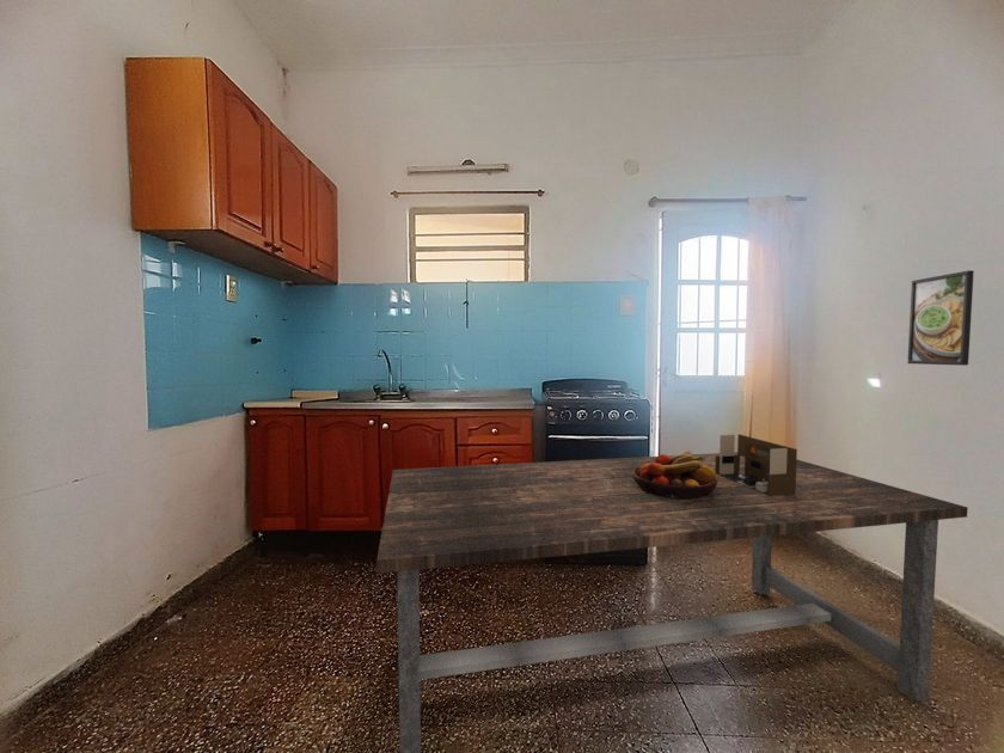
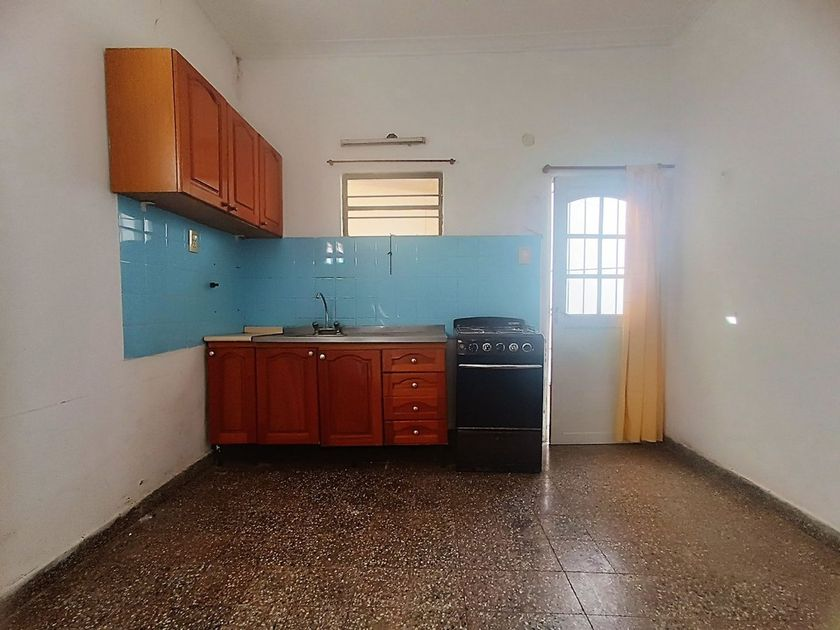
- dining table [375,451,969,753]
- fruit bowl [632,449,717,500]
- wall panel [715,434,798,496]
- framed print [906,269,975,367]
